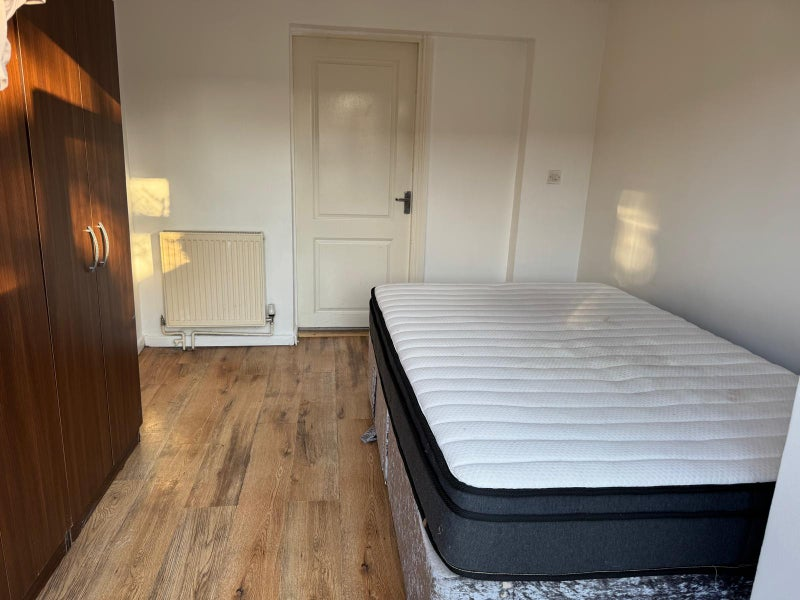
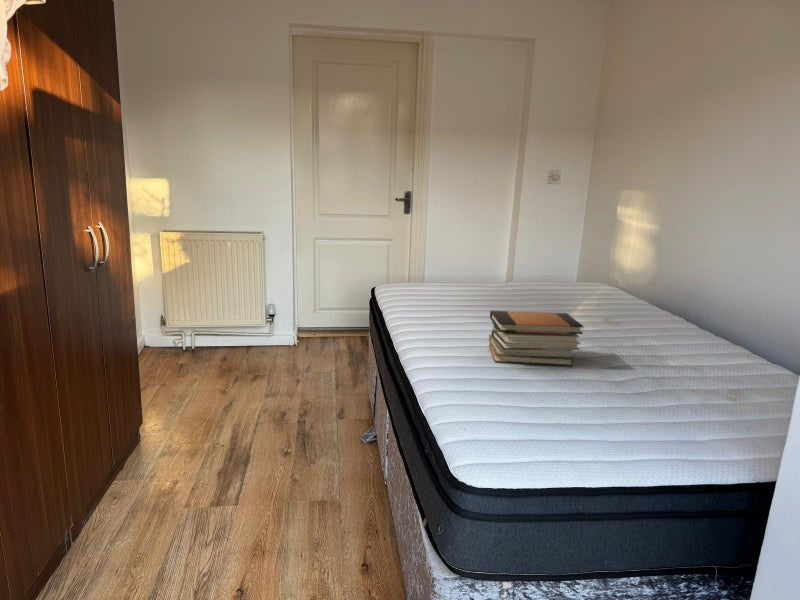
+ book stack [488,310,585,367]
